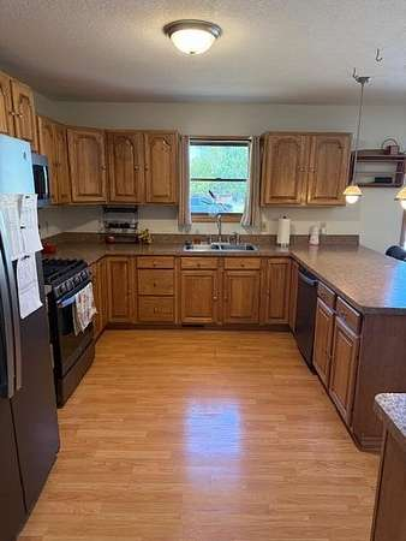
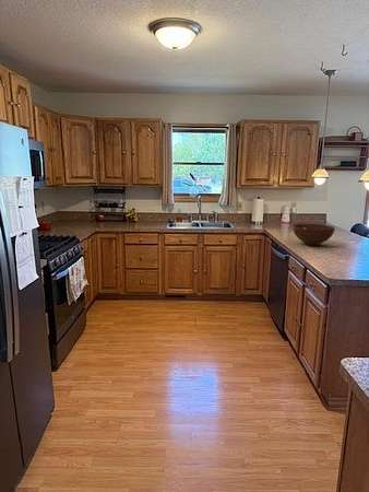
+ fruit bowl [291,223,336,247]
